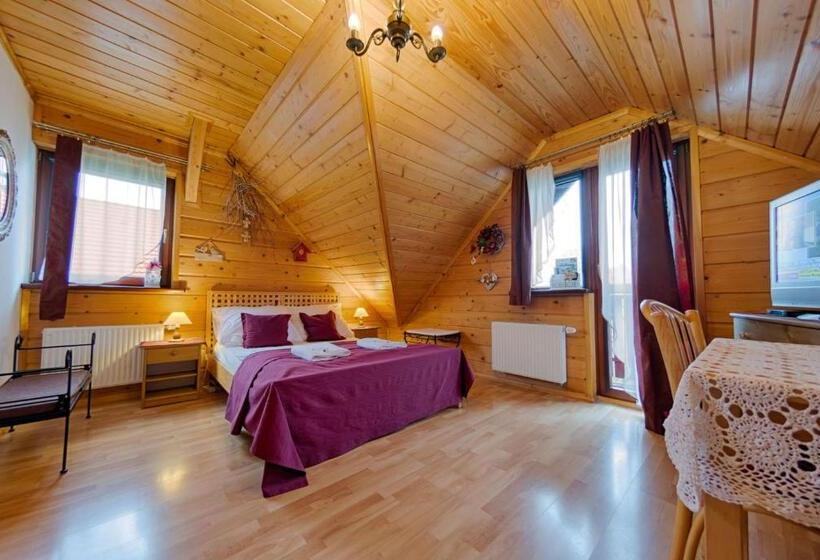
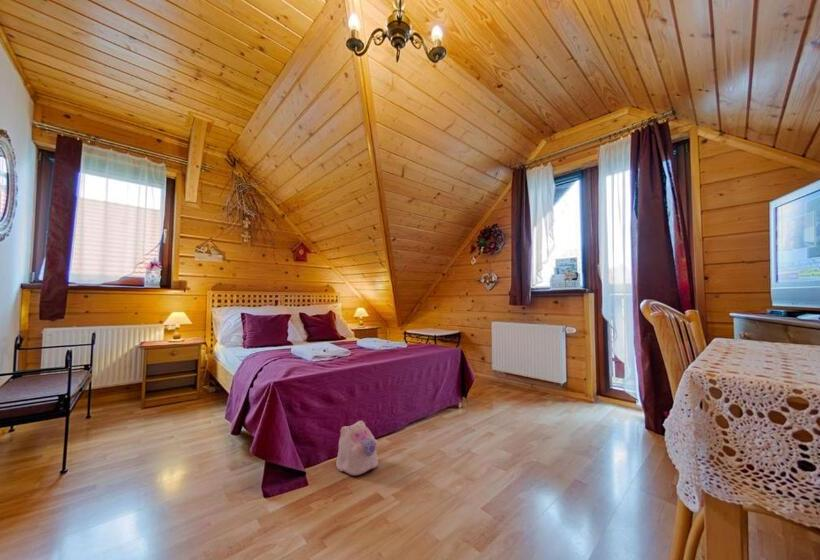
+ plush toy [335,420,379,476]
